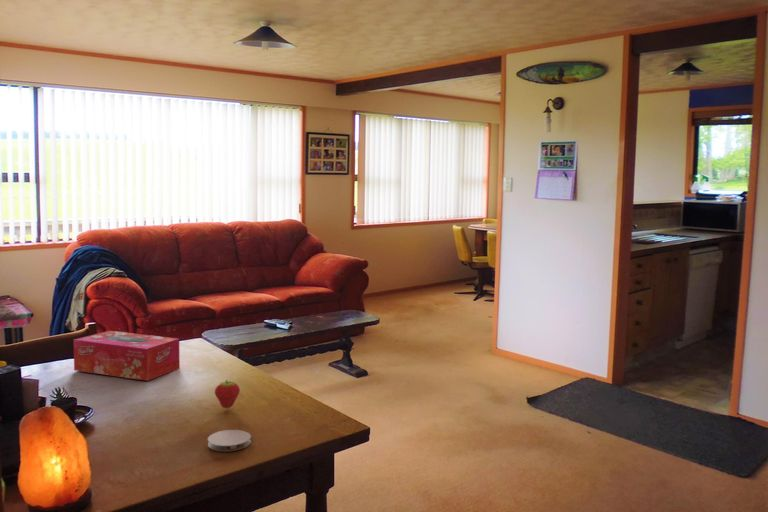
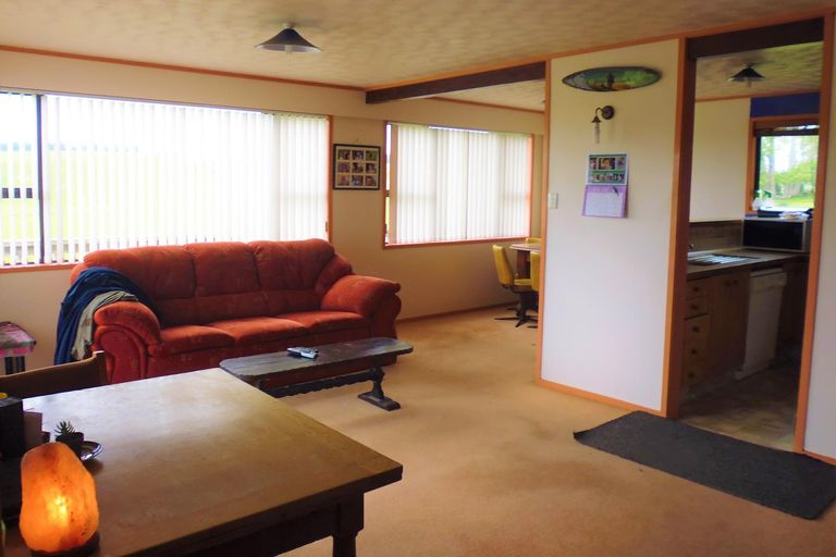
- fruit [214,379,241,410]
- tissue box [73,330,181,382]
- coaster [207,429,252,452]
